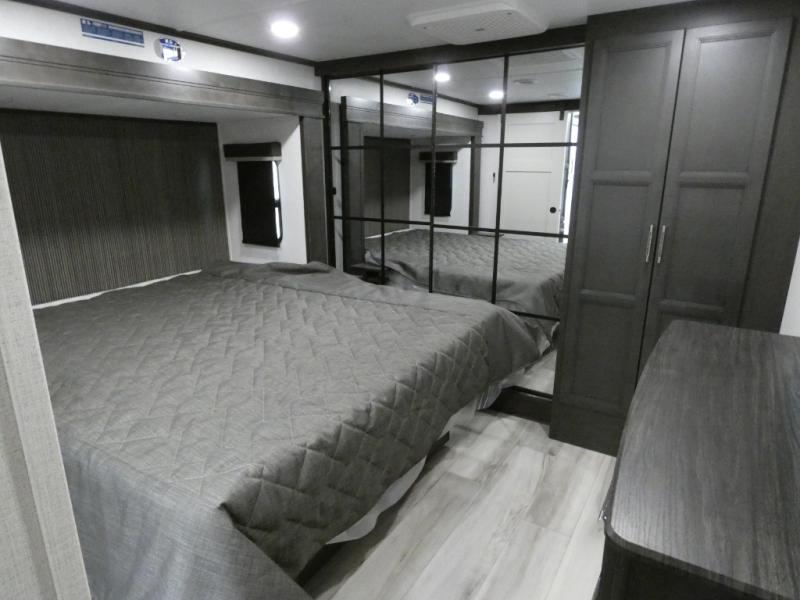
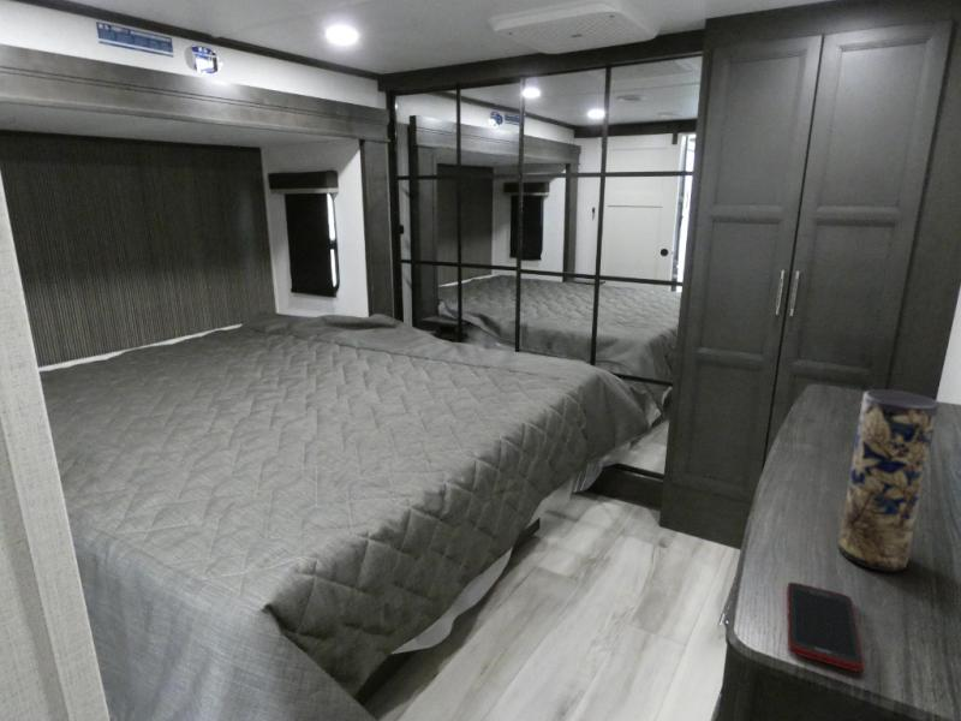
+ vase [837,388,939,572]
+ cell phone [786,580,865,673]
